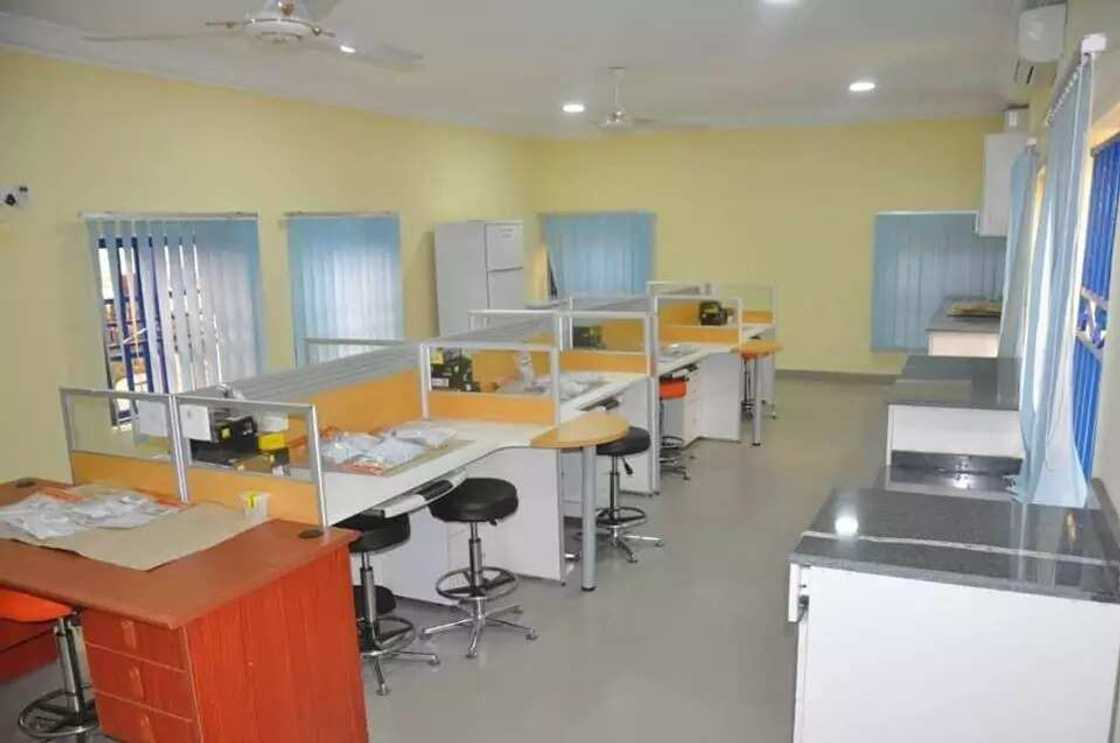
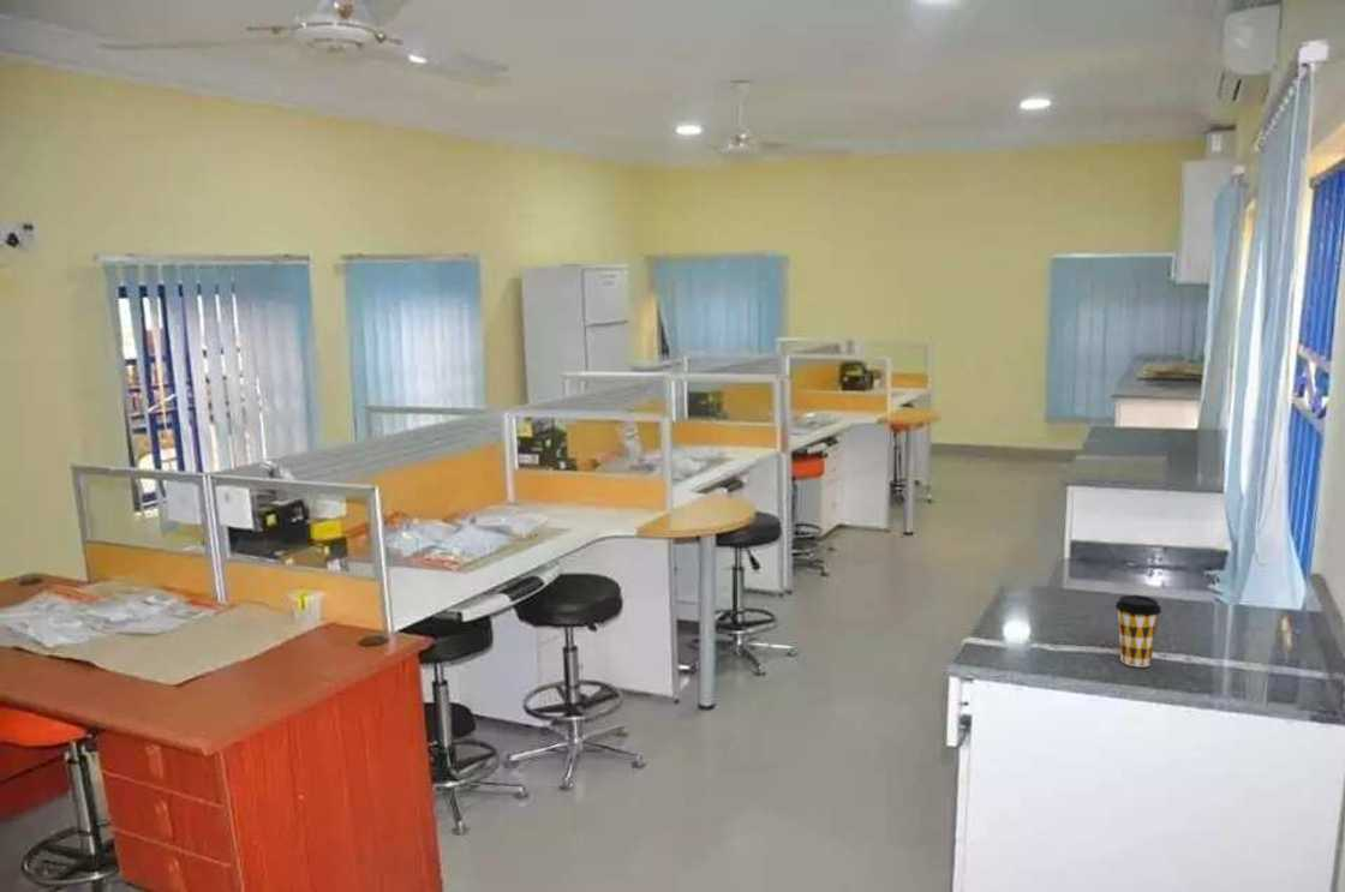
+ coffee cup [1114,594,1162,669]
